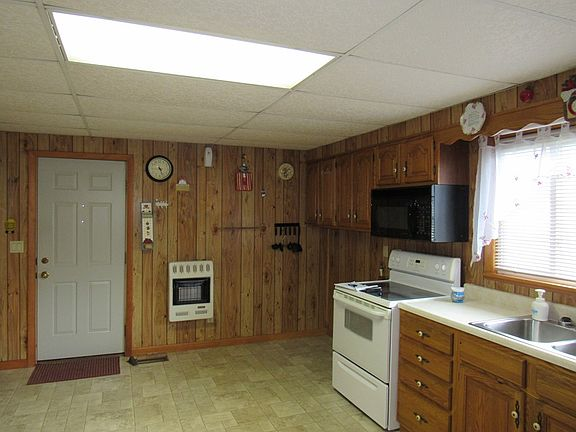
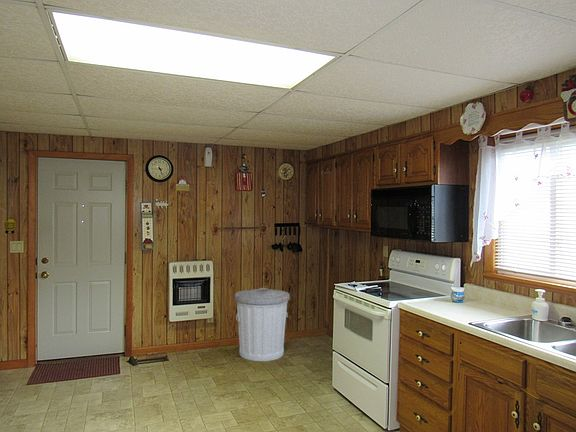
+ trash can [234,287,291,362]
